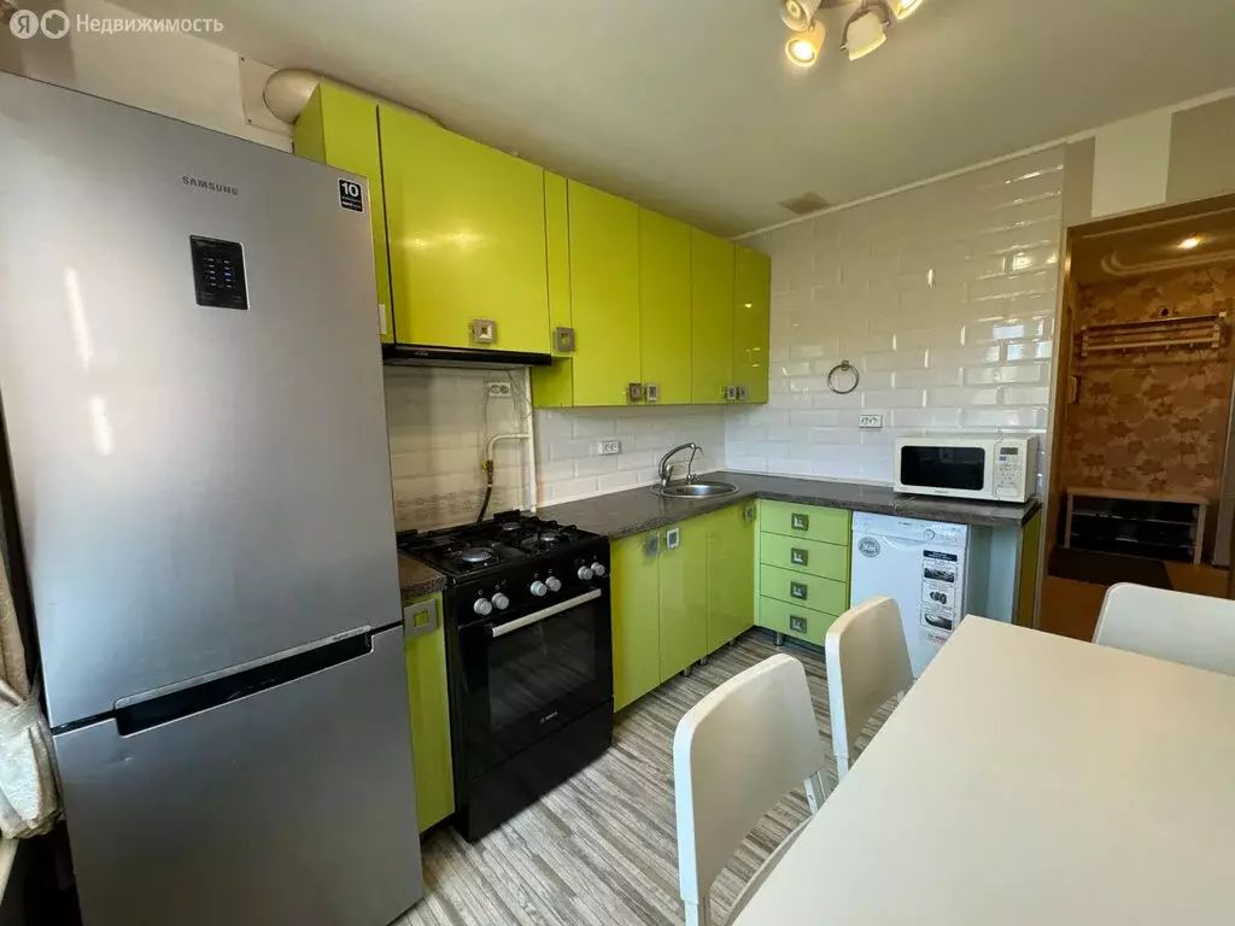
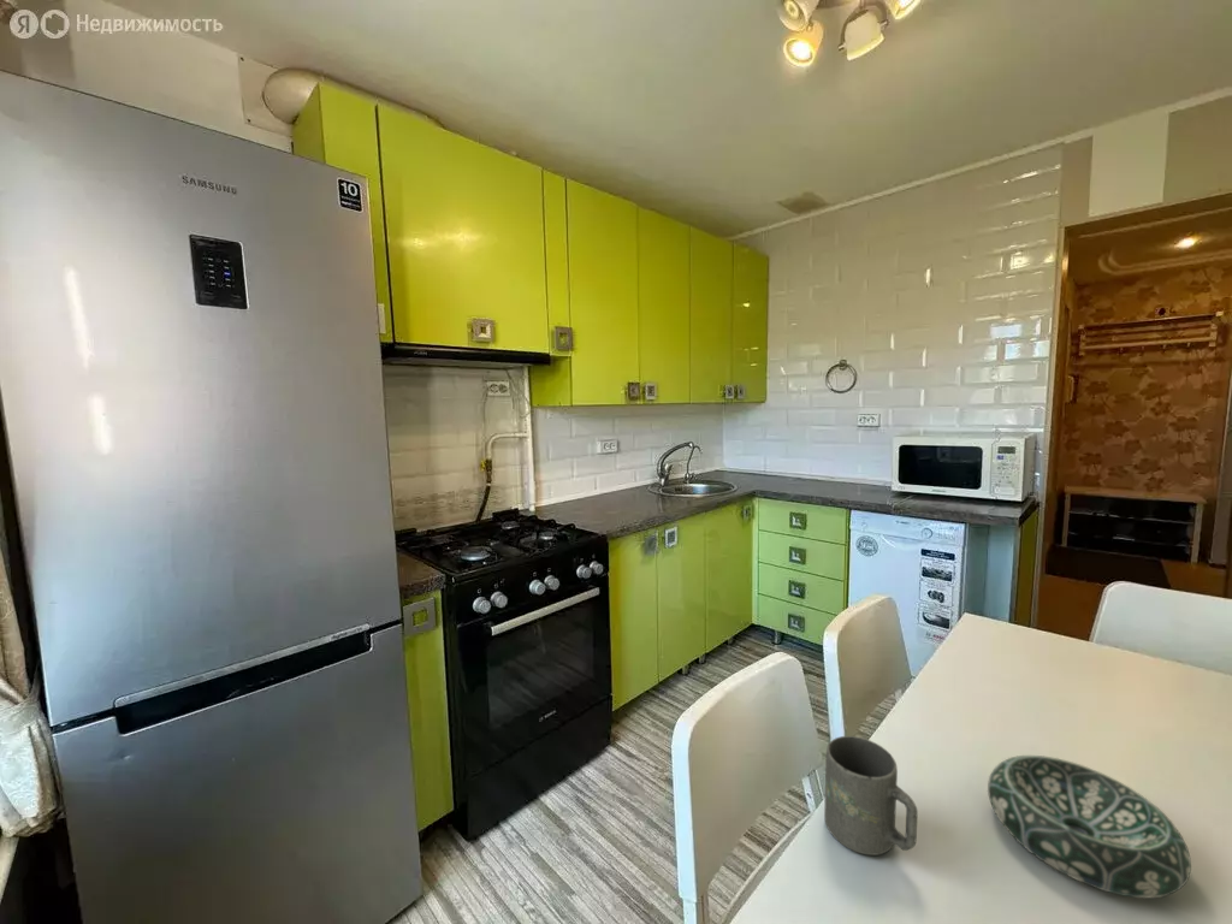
+ decorative bowl [987,754,1192,900]
+ mug [823,735,919,857]
